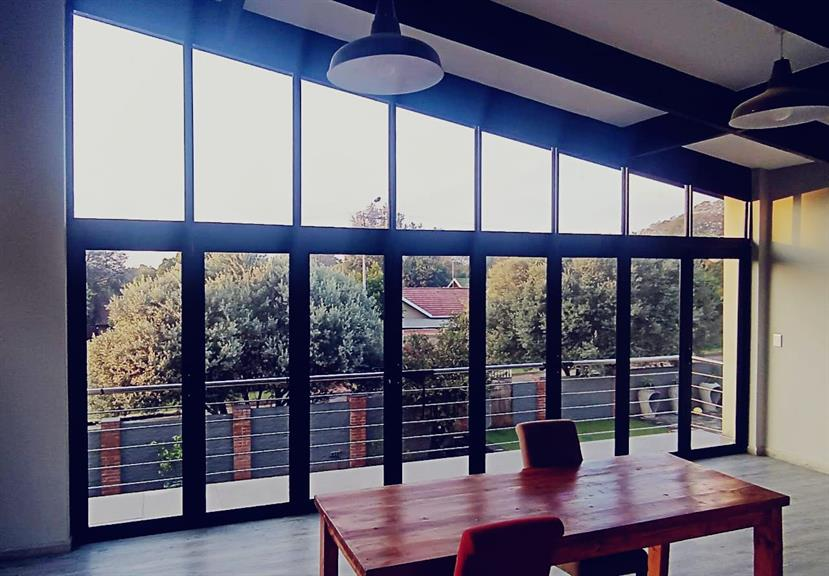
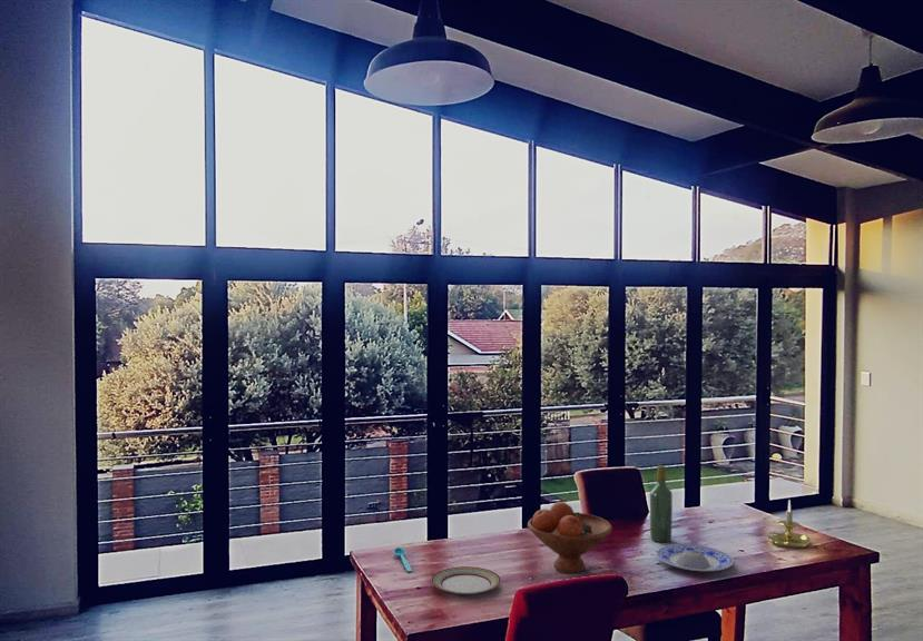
+ wine bottle [649,464,674,543]
+ plate [655,543,735,573]
+ fruit bowl [527,501,613,574]
+ spoon [393,546,413,573]
+ candle holder [767,500,812,550]
+ plate [430,565,502,595]
